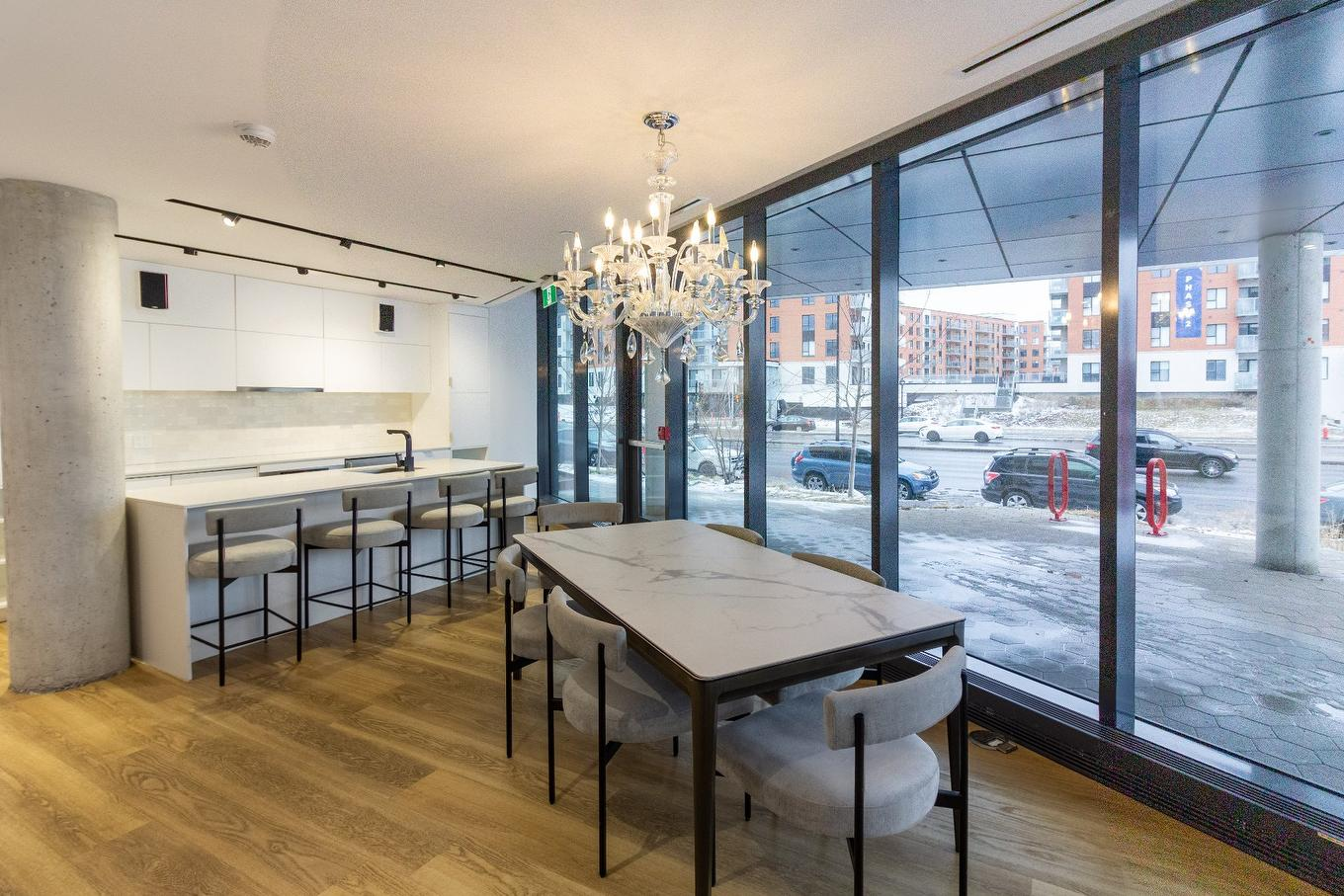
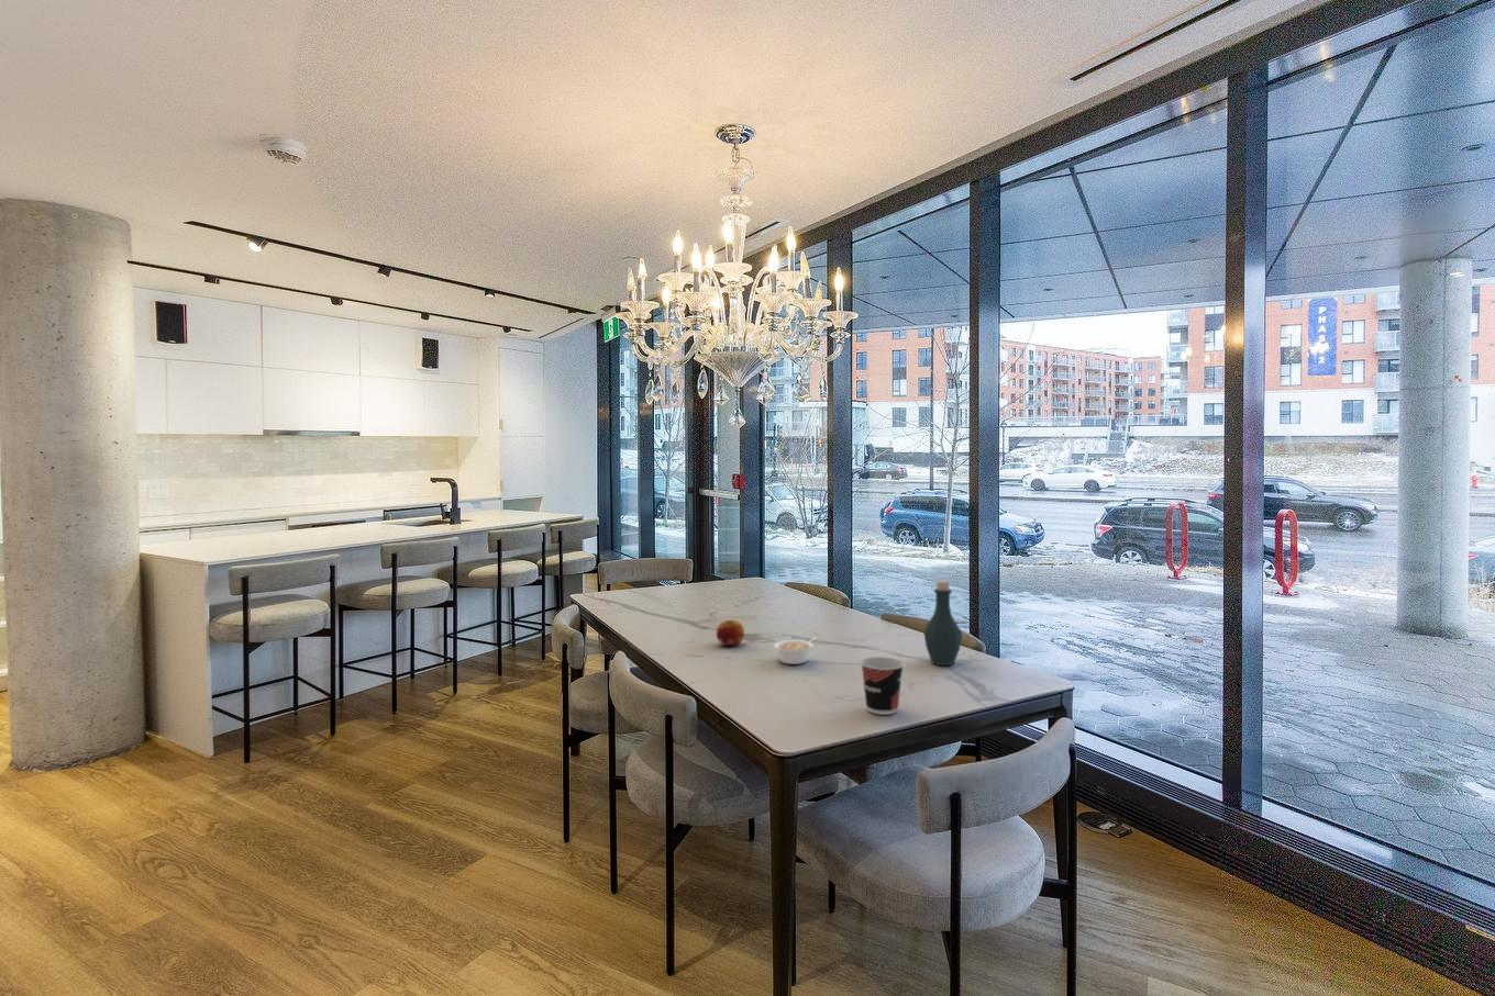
+ legume [773,636,818,666]
+ fruit [714,619,745,647]
+ bottle [922,579,963,667]
+ cup [860,656,904,716]
